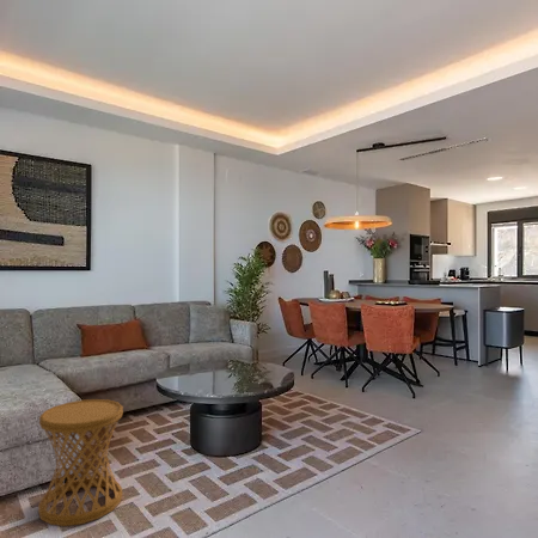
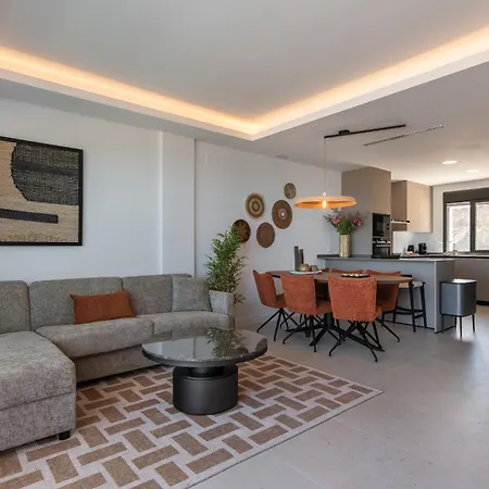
- side table [37,398,124,527]
